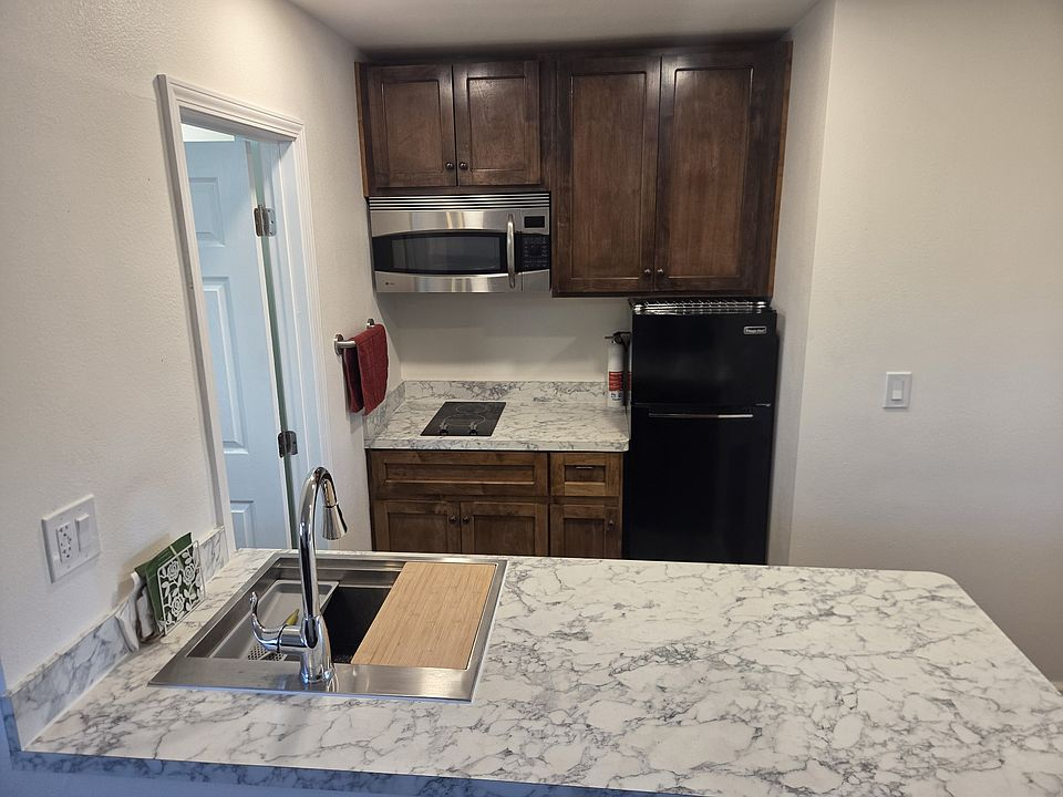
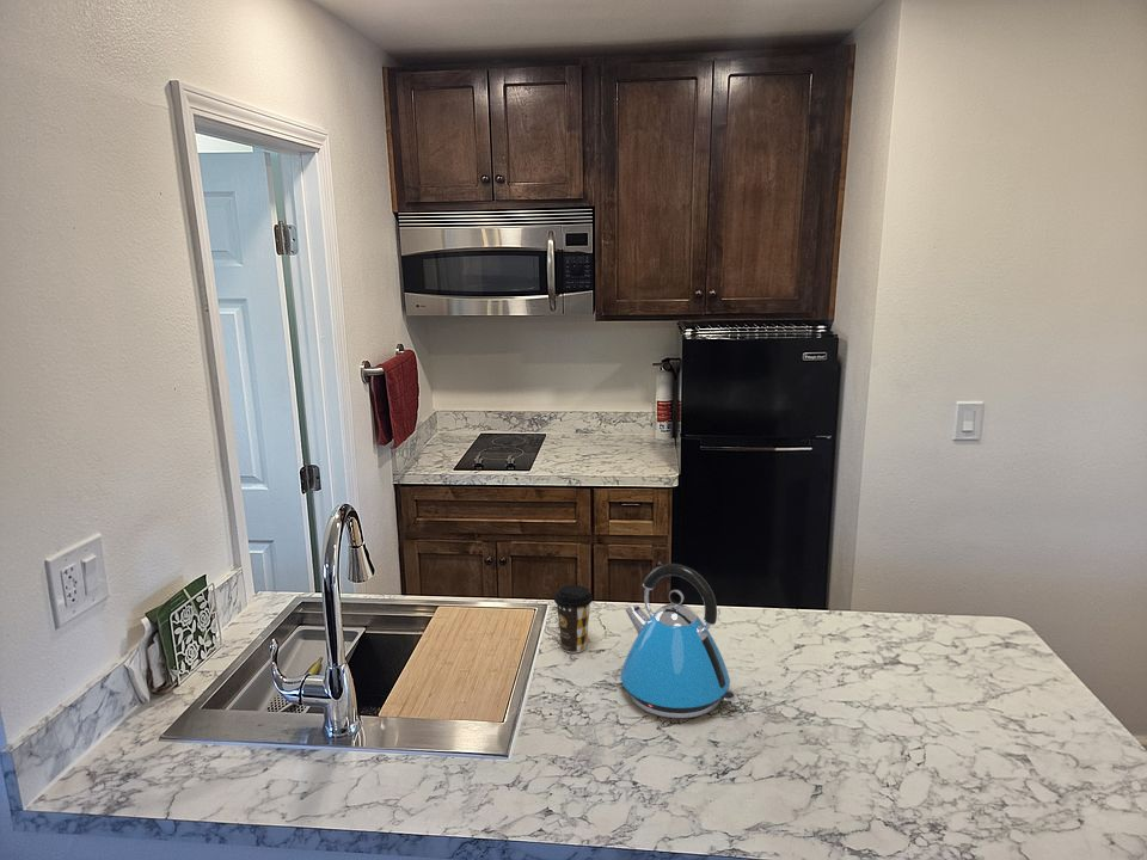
+ coffee cup [553,584,594,653]
+ kettle [620,563,737,719]
